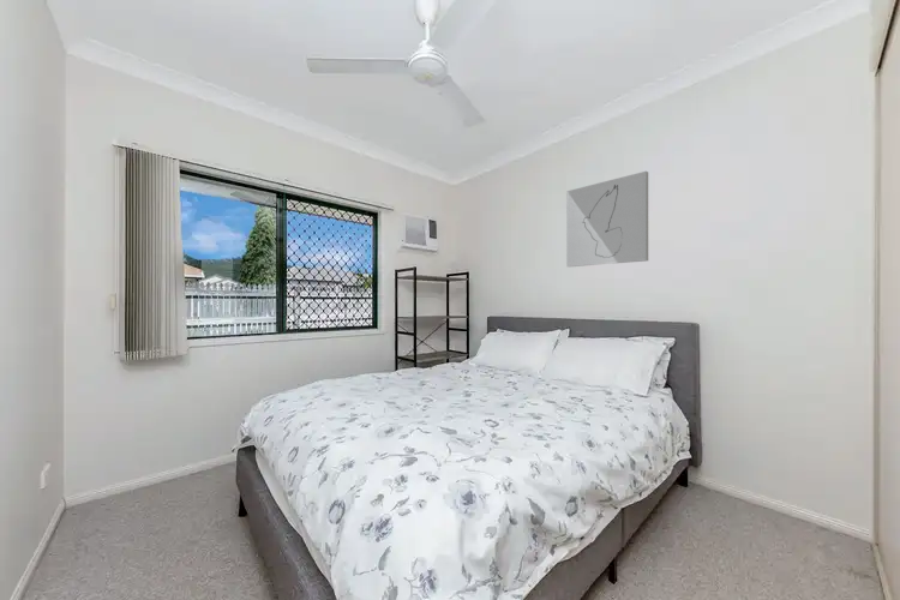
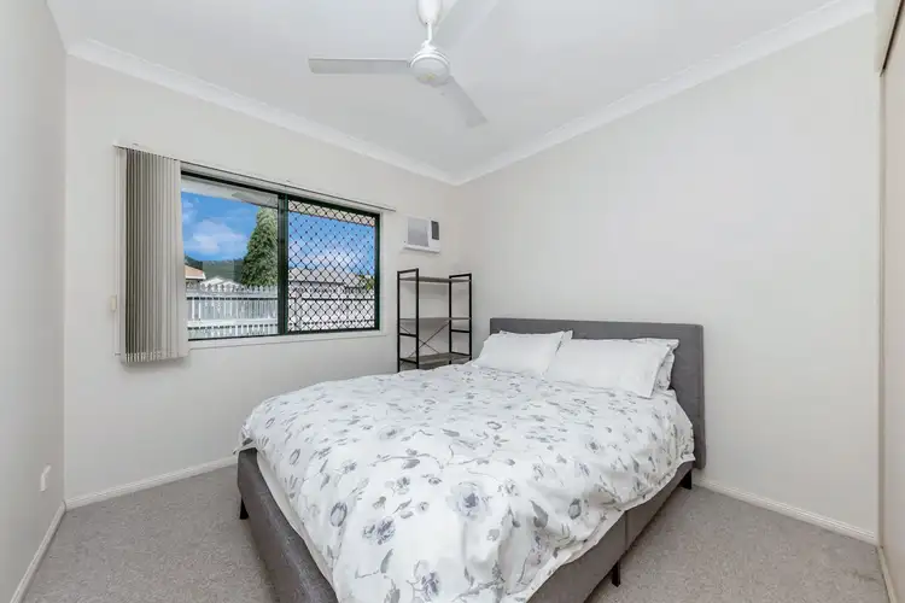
- wall art [565,170,649,268]
